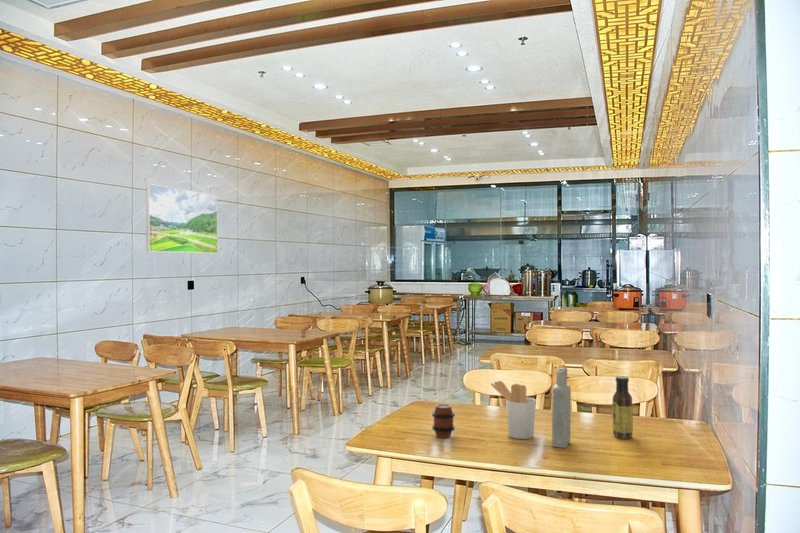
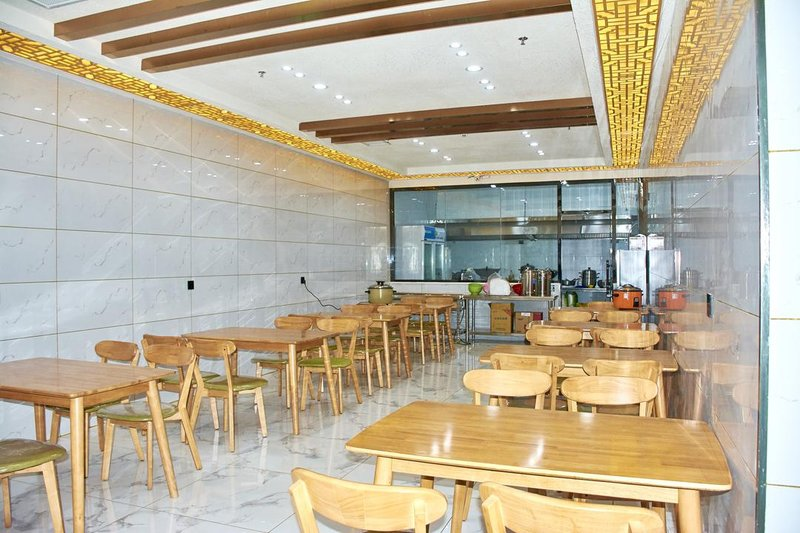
- utensil holder [490,380,537,440]
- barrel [431,403,456,439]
- bottle [551,367,572,449]
- sauce bottle [611,375,634,440]
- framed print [146,183,218,254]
